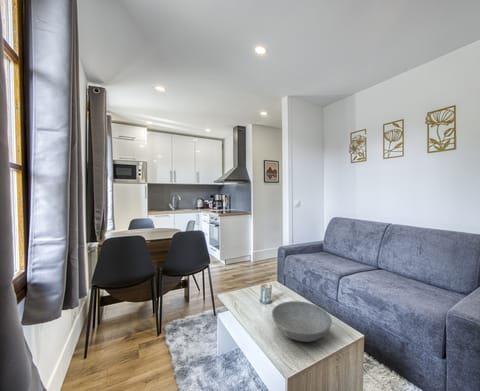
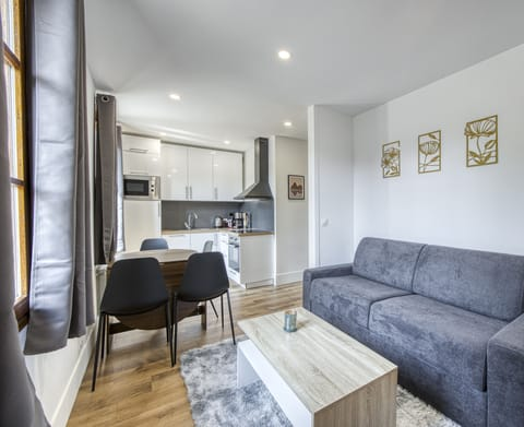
- bowl [271,300,333,343]
